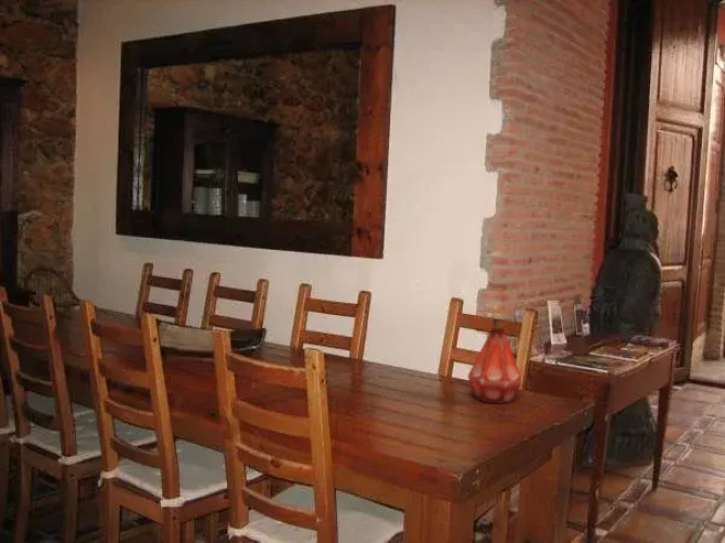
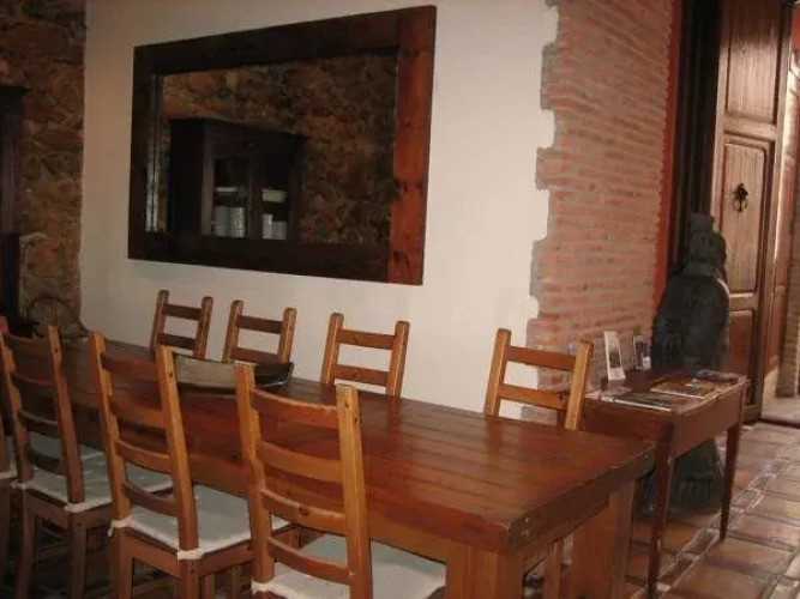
- bottle [466,318,524,405]
